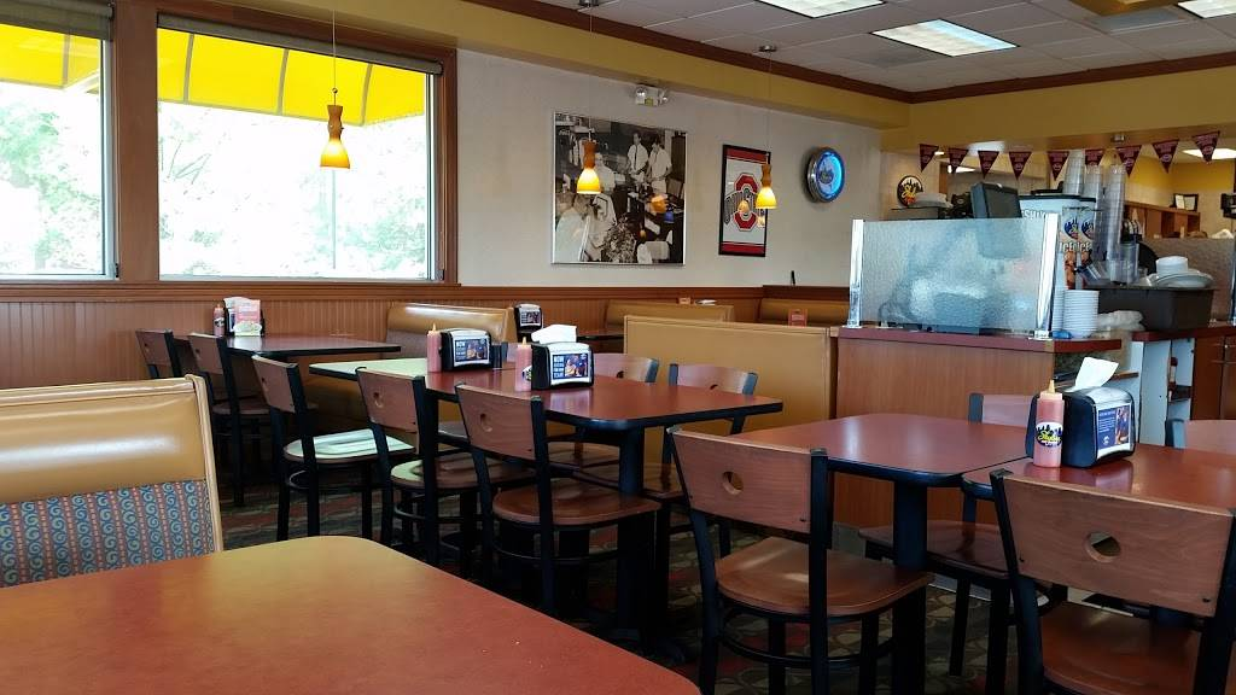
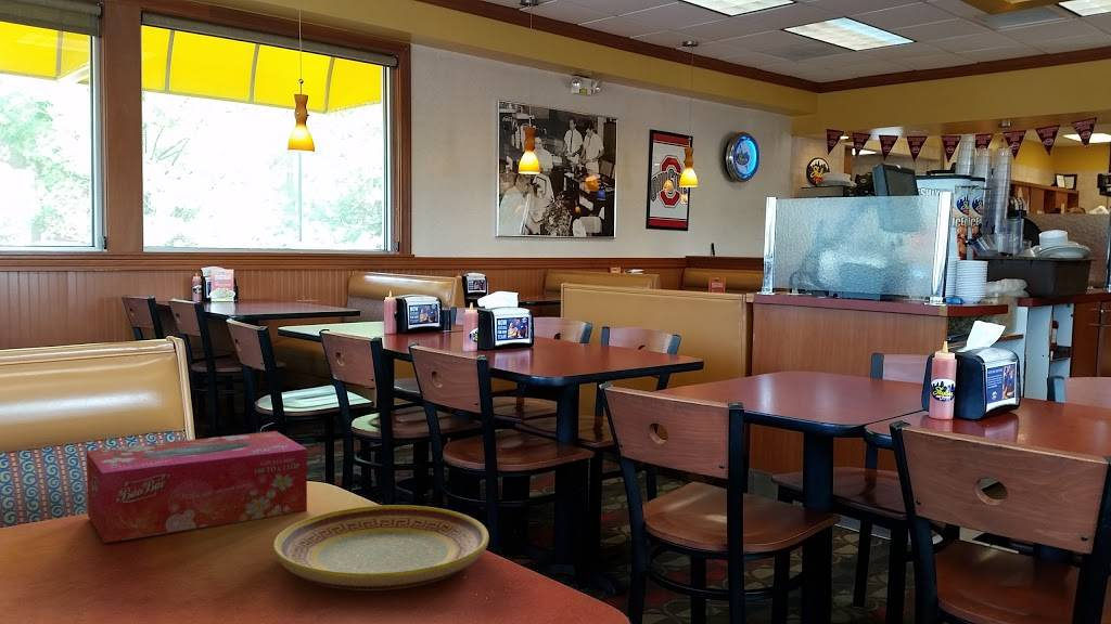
+ tissue box [86,430,308,544]
+ plate [272,504,490,592]
